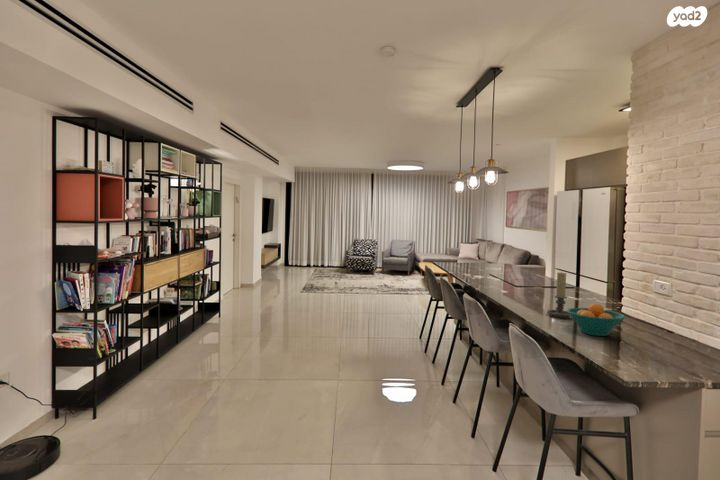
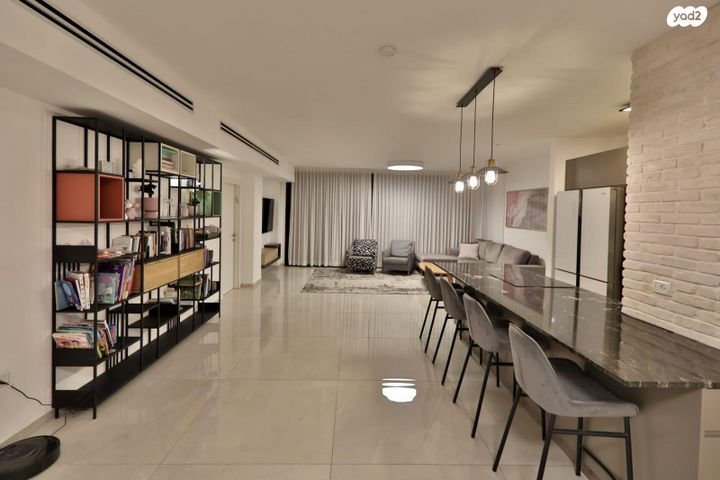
- fruit bowl [566,303,627,337]
- candle holder [546,271,571,319]
